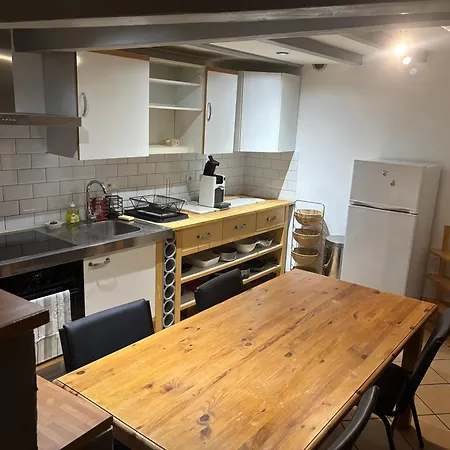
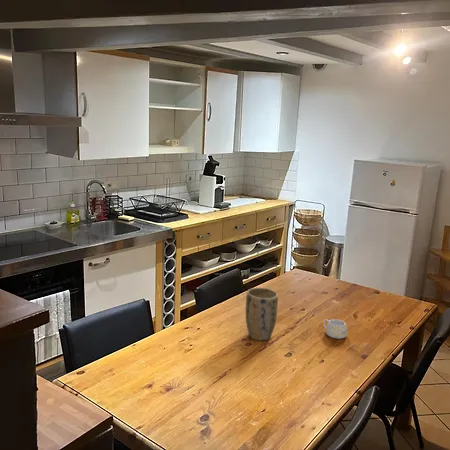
+ mug [322,318,348,340]
+ plant pot [245,287,279,341]
